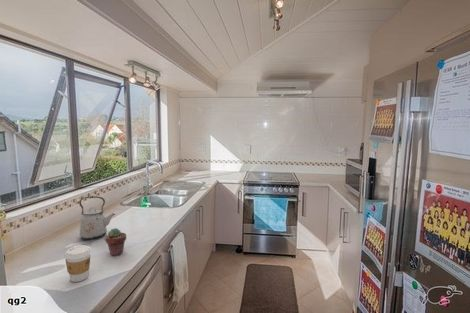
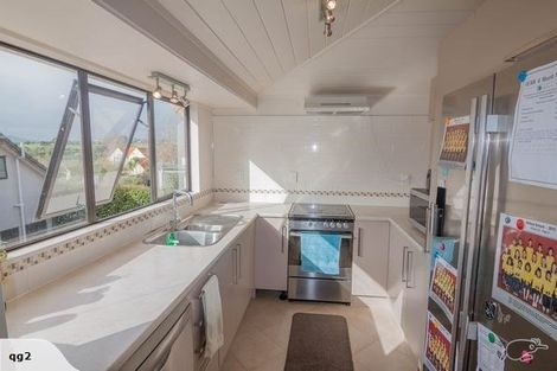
- kettle [78,195,116,240]
- potted succulent [104,227,127,257]
- coffee cup [64,244,92,283]
